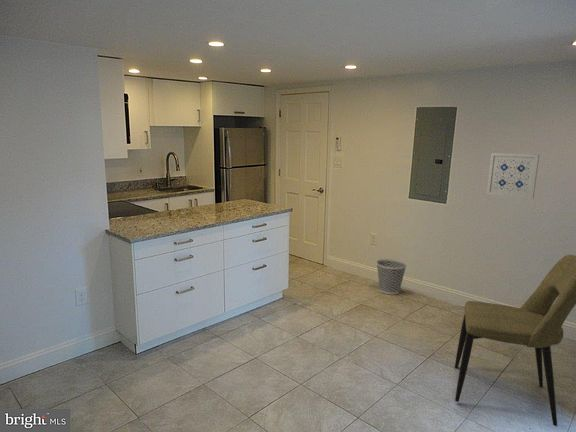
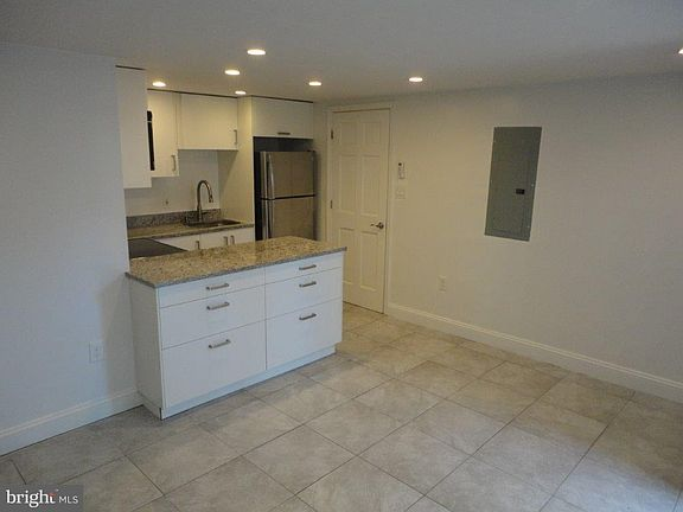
- wall art [486,152,540,200]
- wastebasket [375,258,408,296]
- chair [454,254,576,427]
